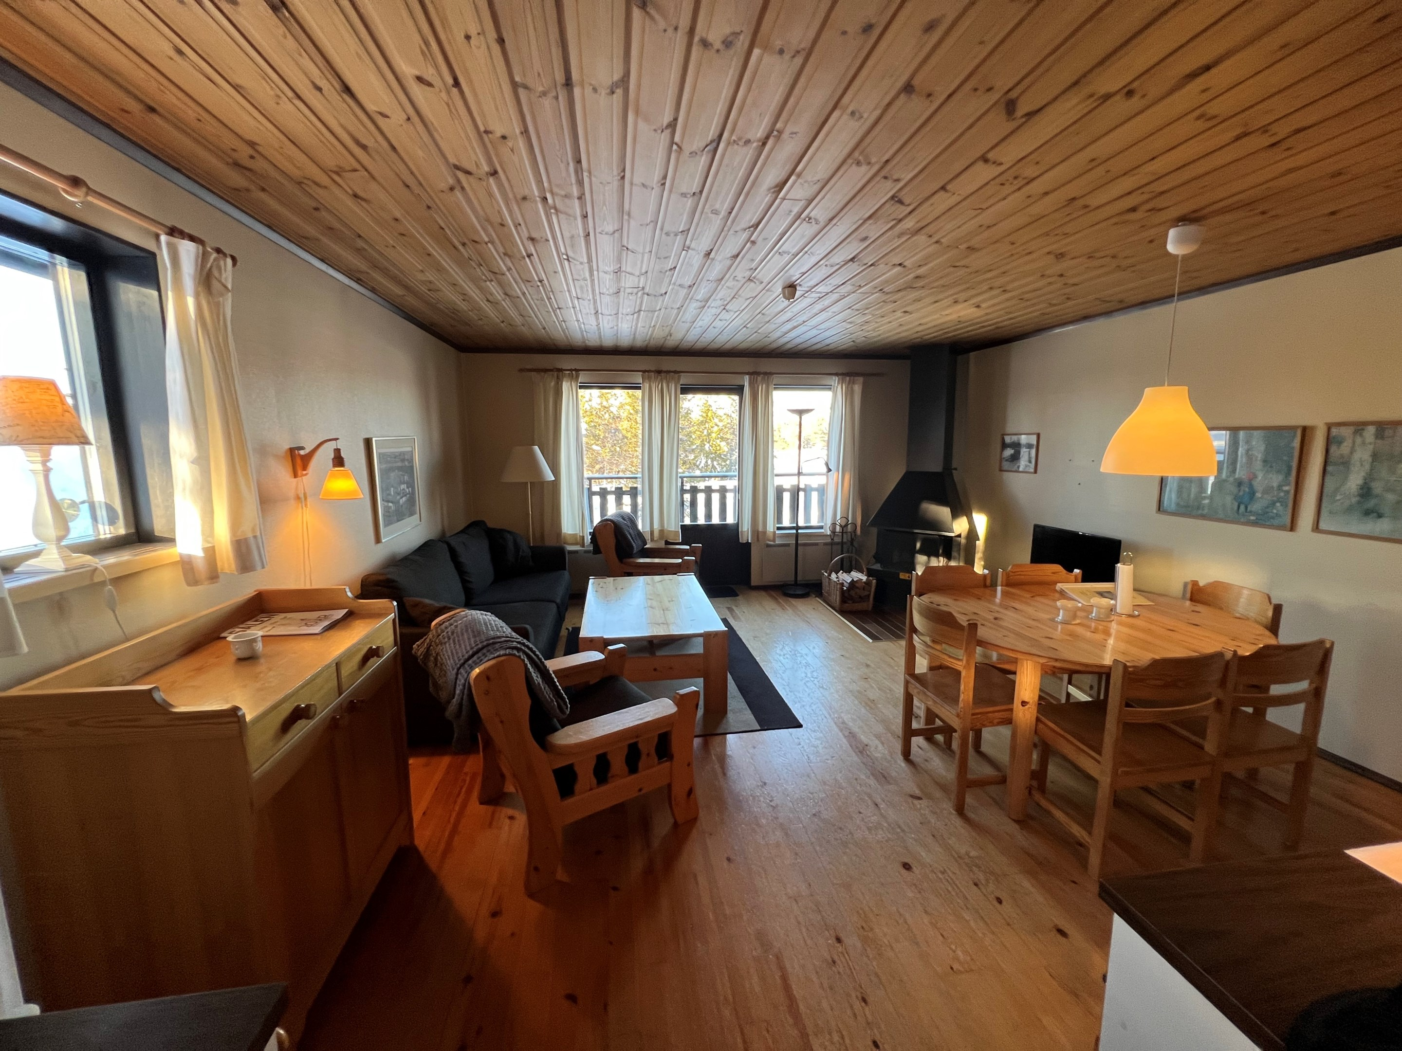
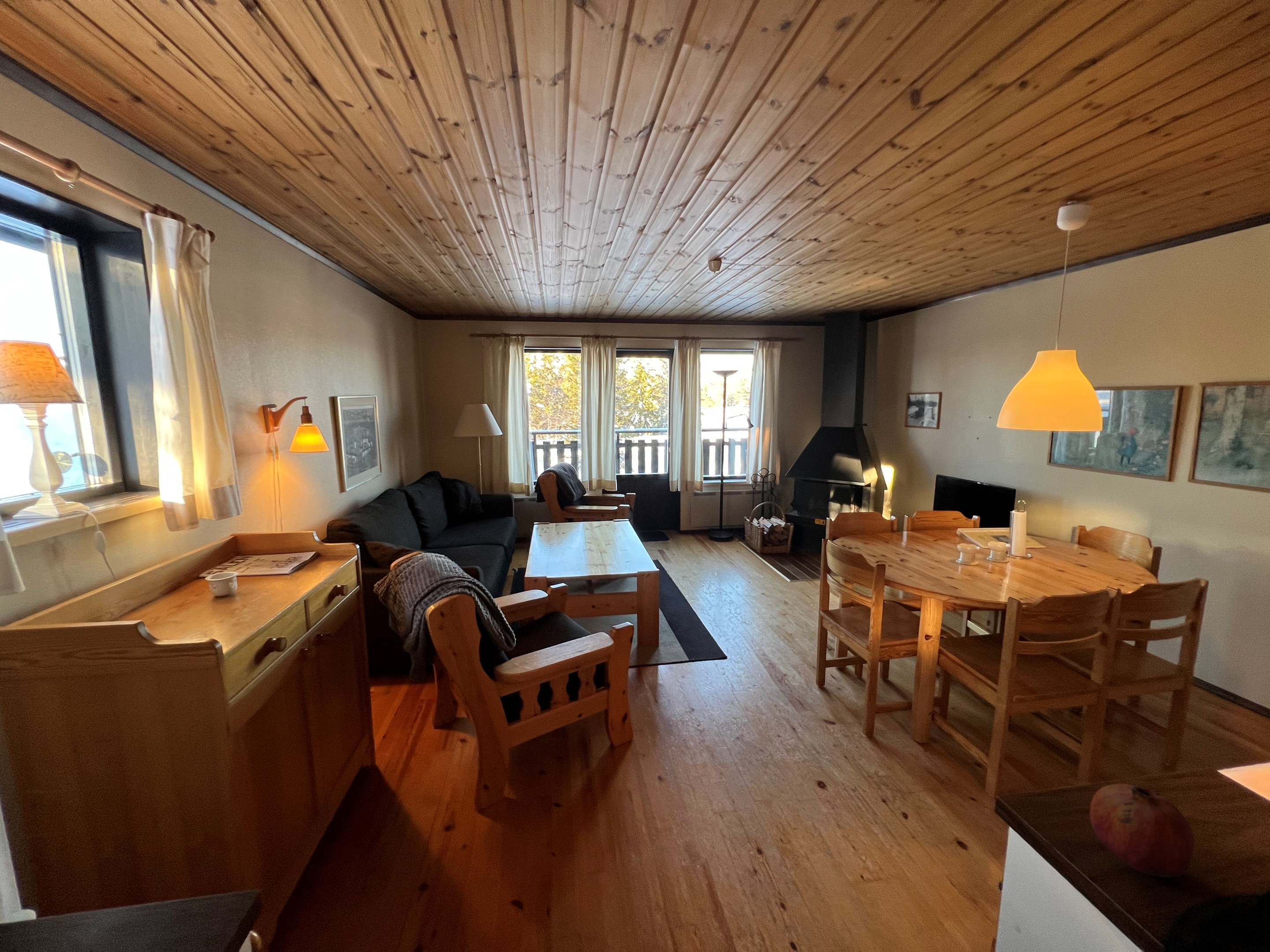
+ fruit [1089,784,1195,878]
